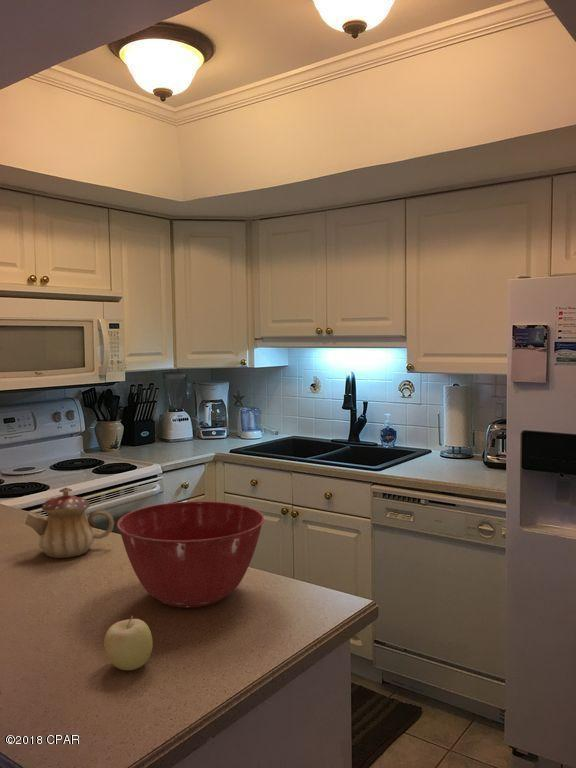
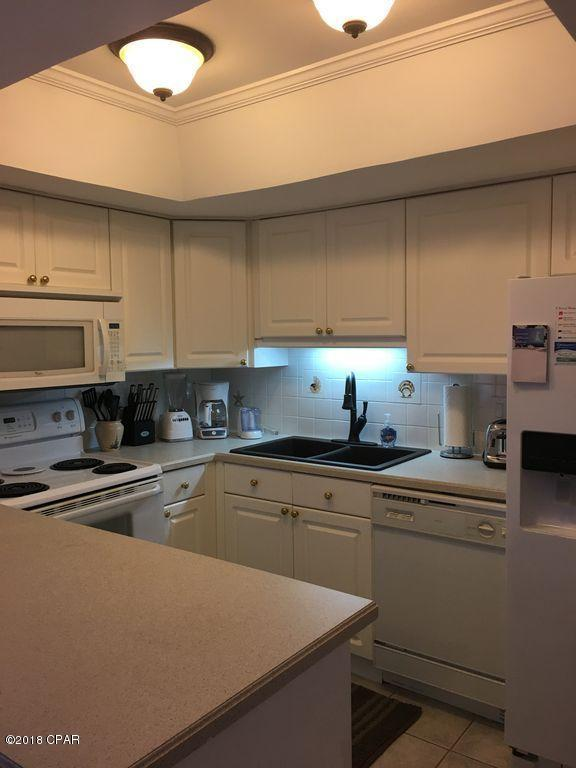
- mixing bowl [116,500,265,608]
- teapot [24,486,115,559]
- fruit [103,615,154,671]
